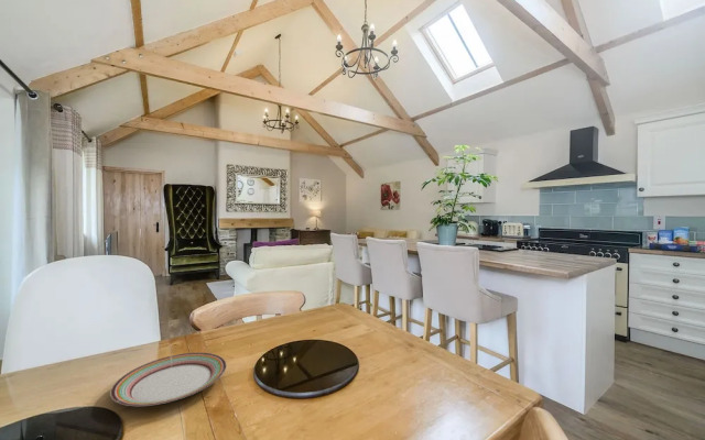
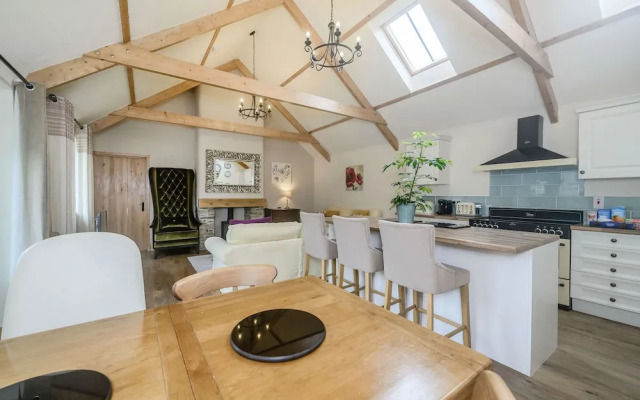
- plate [109,352,228,407]
